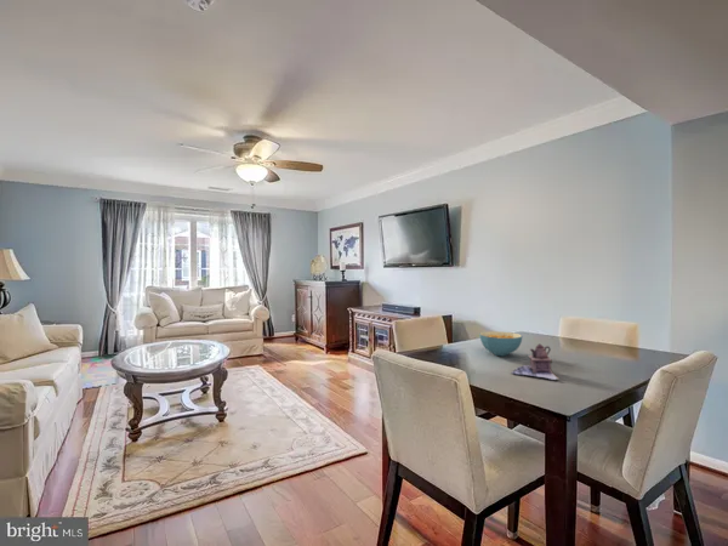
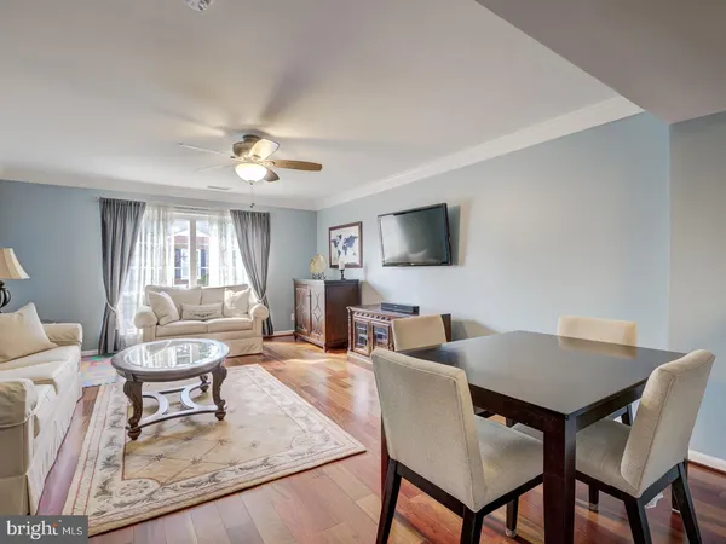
- cereal bowl [478,330,523,357]
- teapot [511,343,559,381]
